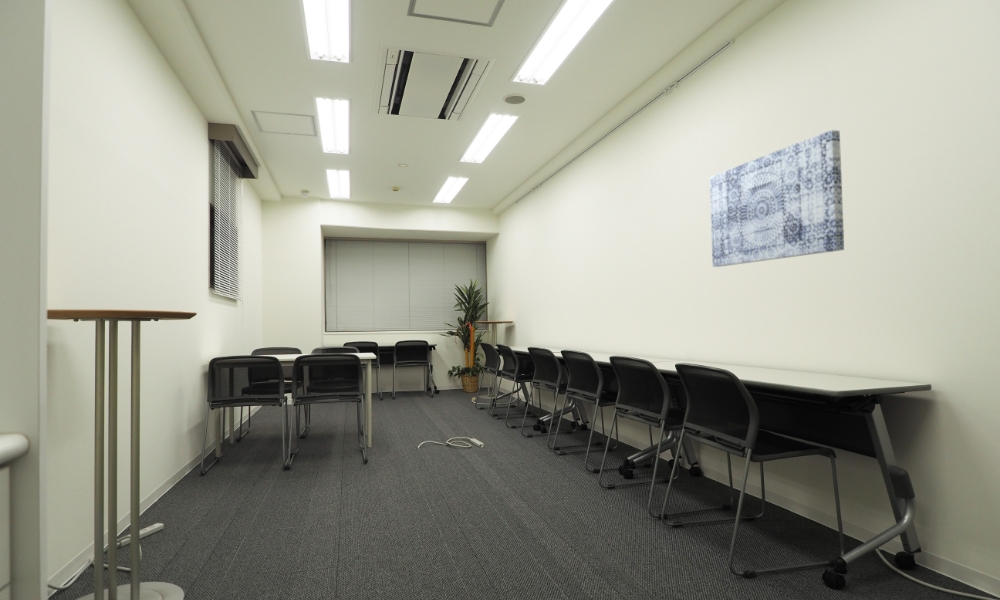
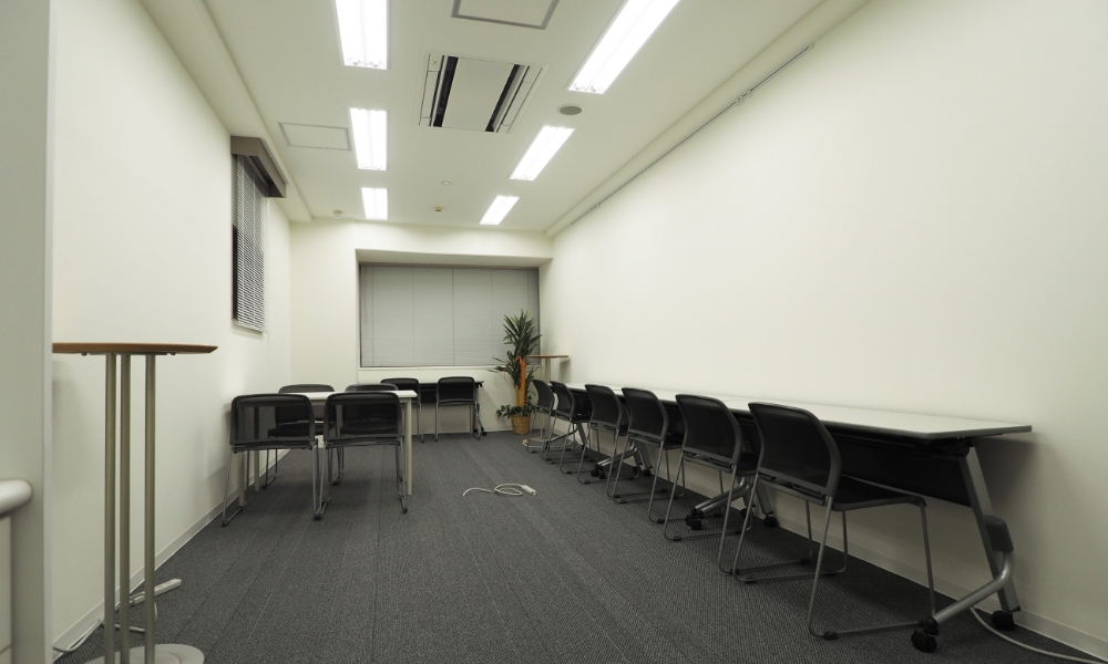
- wall art [709,129,845,268]
